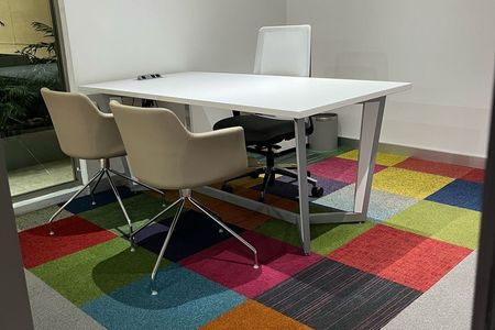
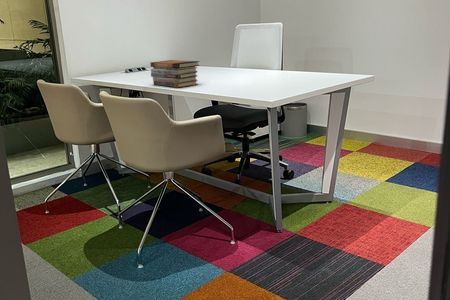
+ book stack [149,59,201,88]
